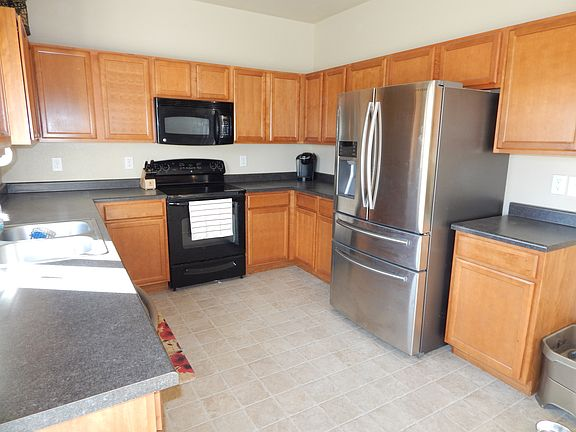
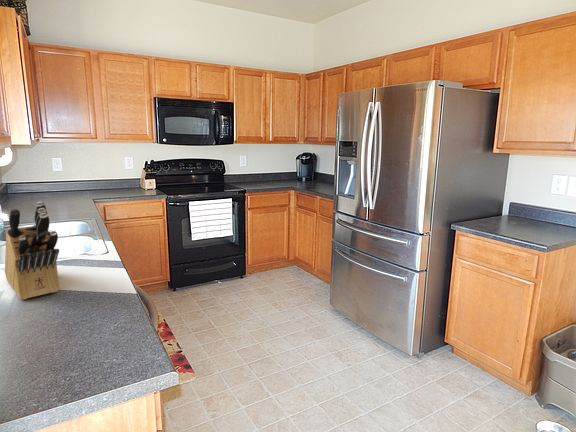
+ knife block [4,200,60,300]
